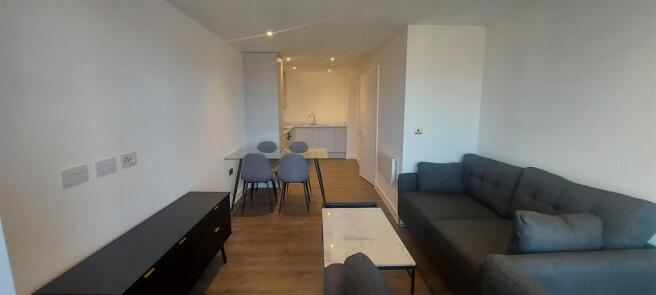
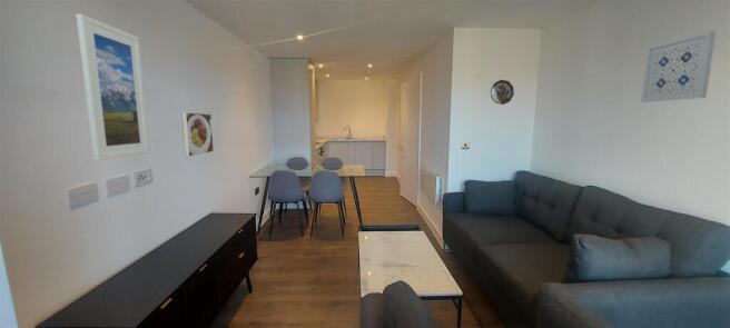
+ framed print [180,111,215,158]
+ wall art [640,30,717,103]
+ decorative plate [490,79,515,106]
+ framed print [76,13,150,161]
